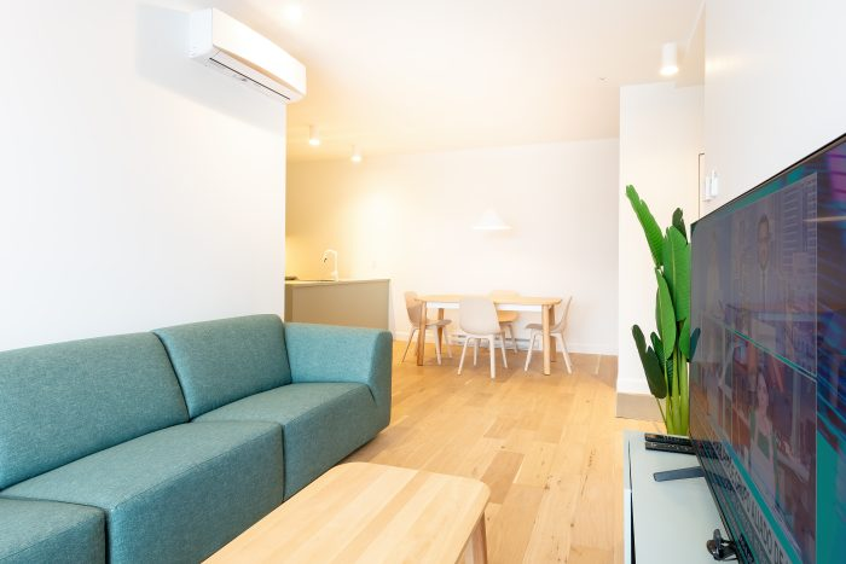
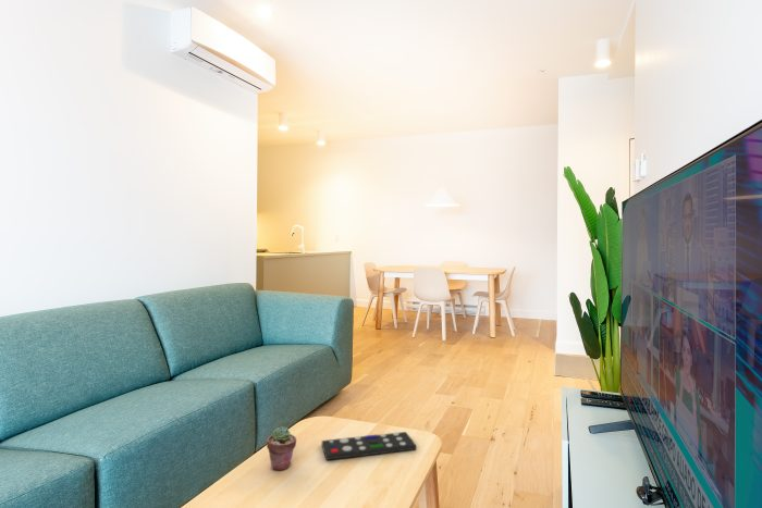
+ potted succulent [266,425,297,471]
+ remote control [321,431,417,461]
